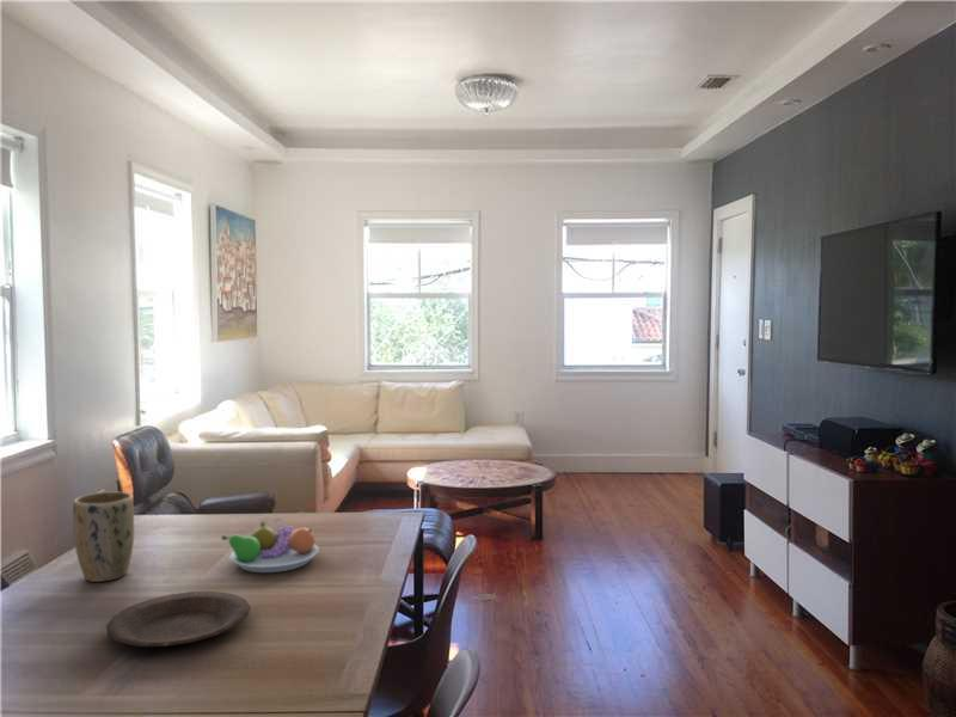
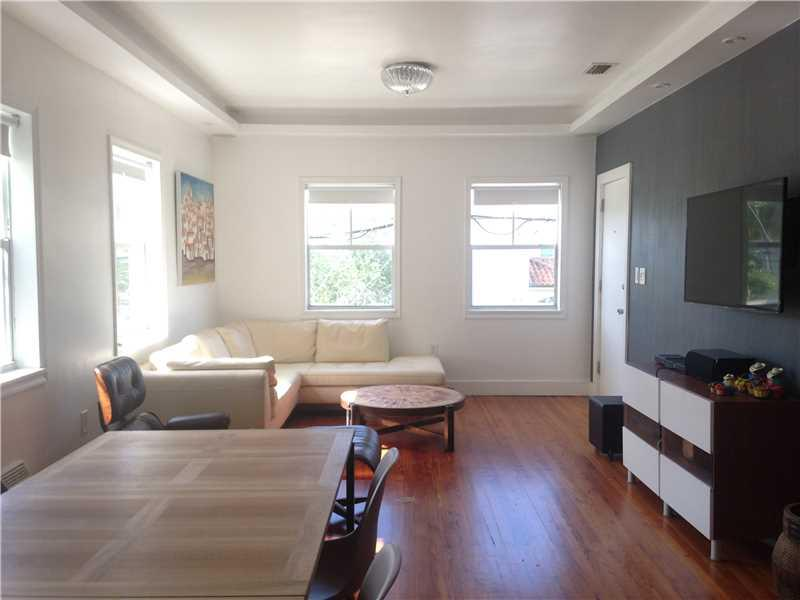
- plant pot [72,491,135,583]
- plate [105,590,252,648]
- fruit bowl [221,520,320,574]
